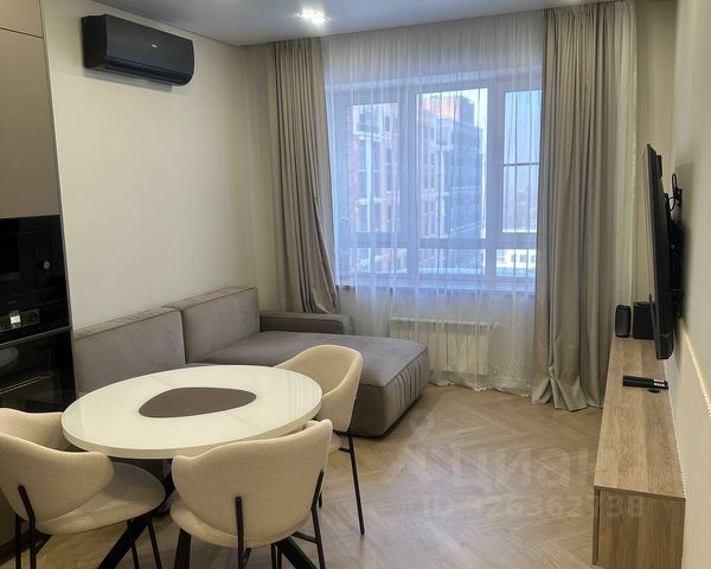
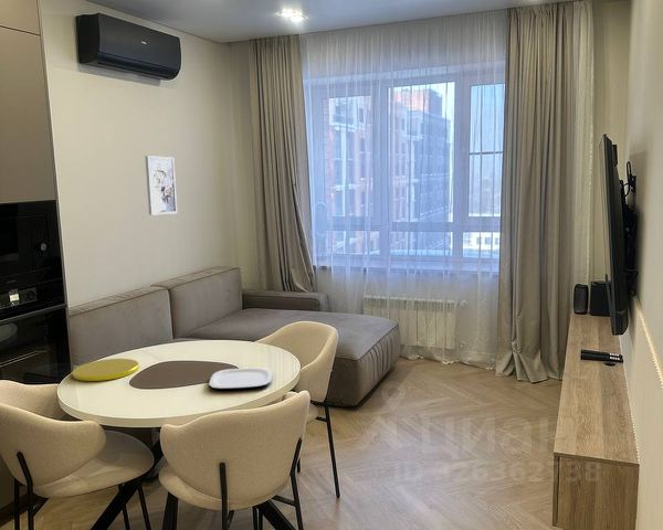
+ wall art [144,155,178,216]
+ plate [72,358,140,382]
+ plate [208,367,273,390]
